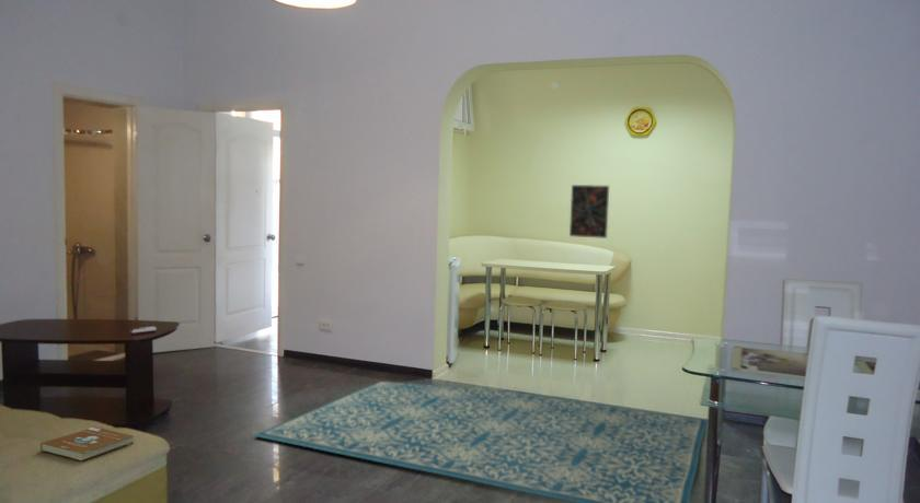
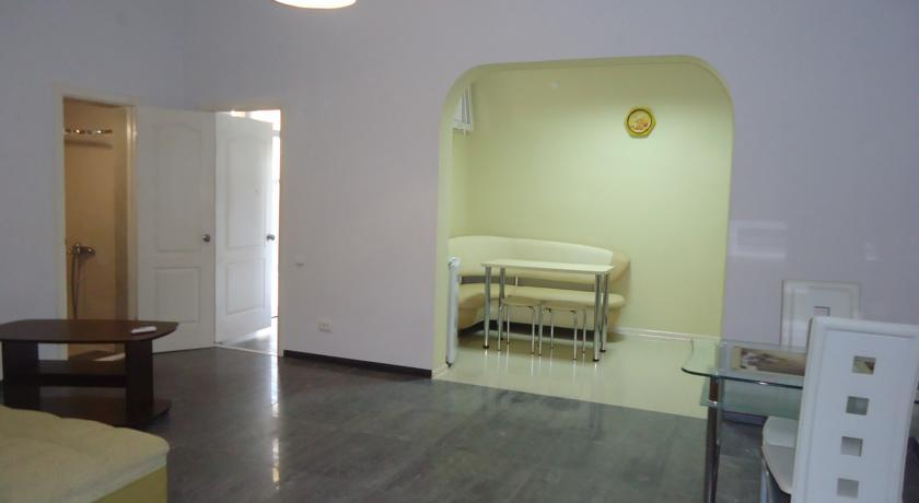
- book [39,425,135,461]
- rug [253,381,709,503]
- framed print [568,184,610,239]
